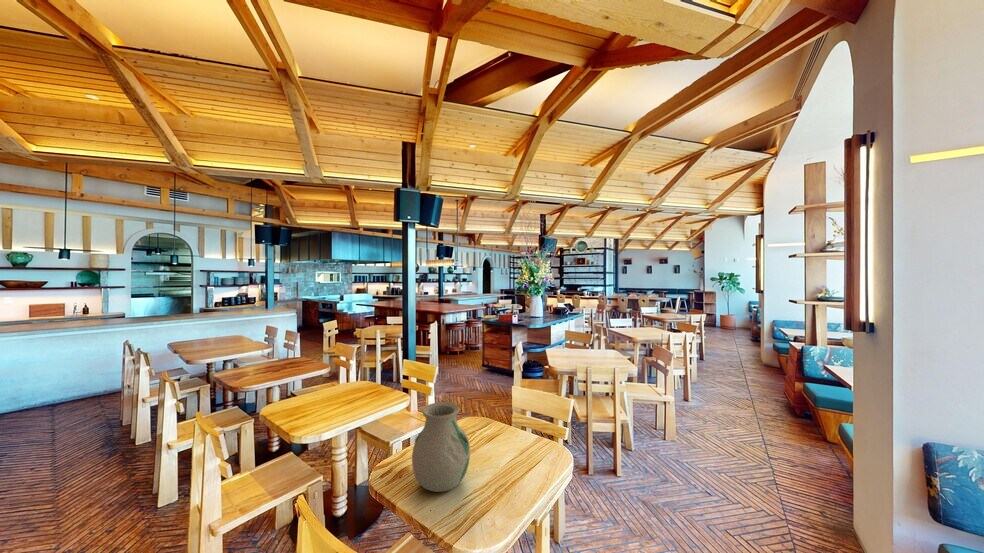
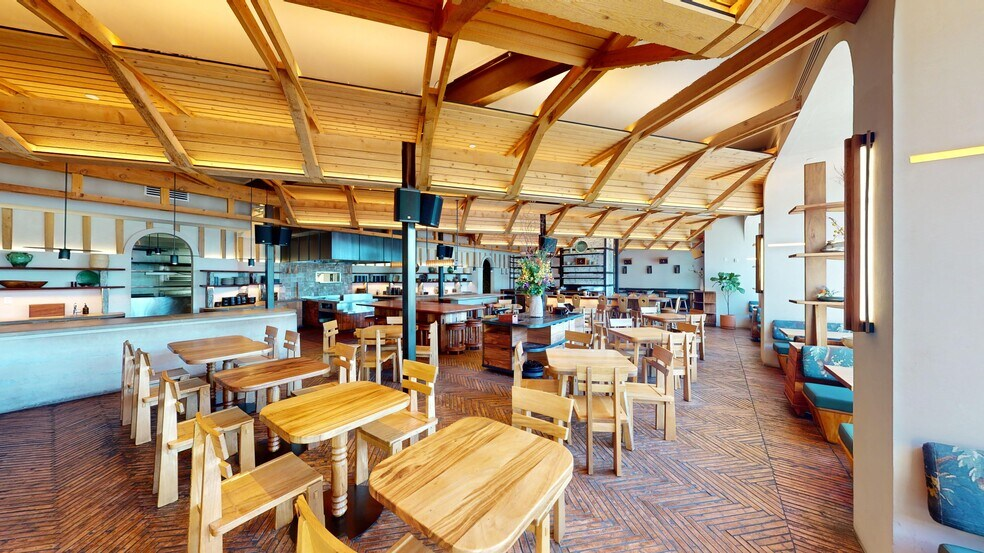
- vase [411,401,471,493]
